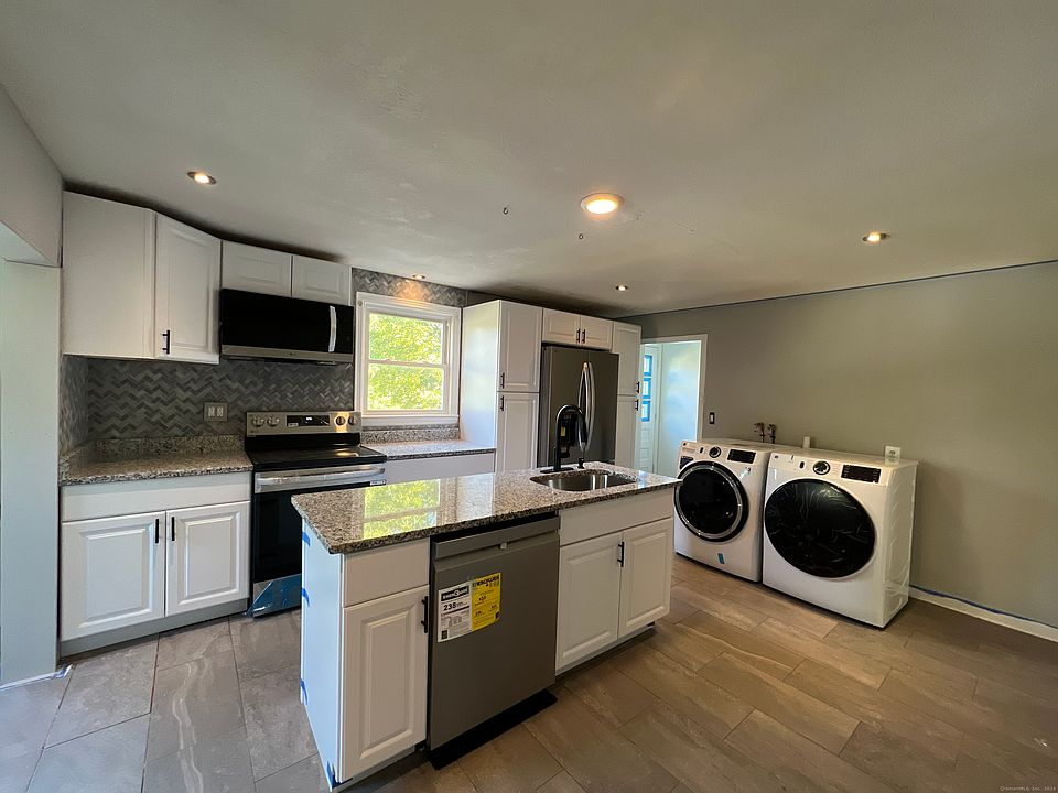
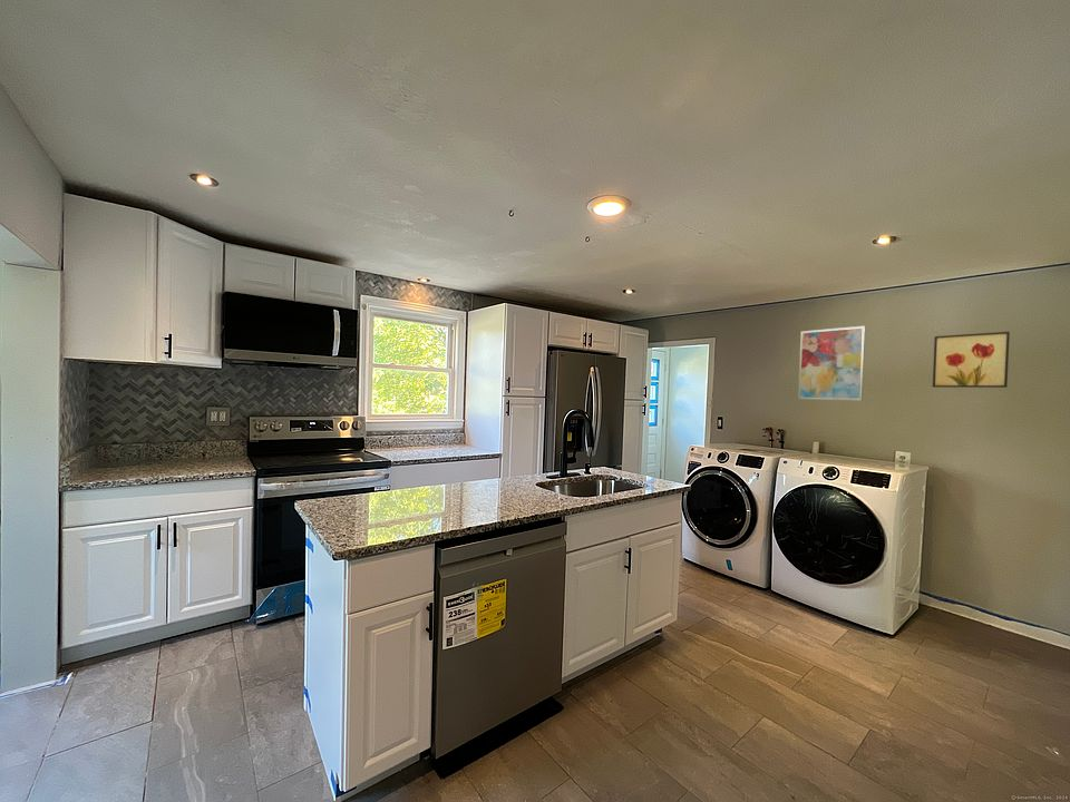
+ wall art [797,325,866,401]
+ wall art [932,331,1011,389]
